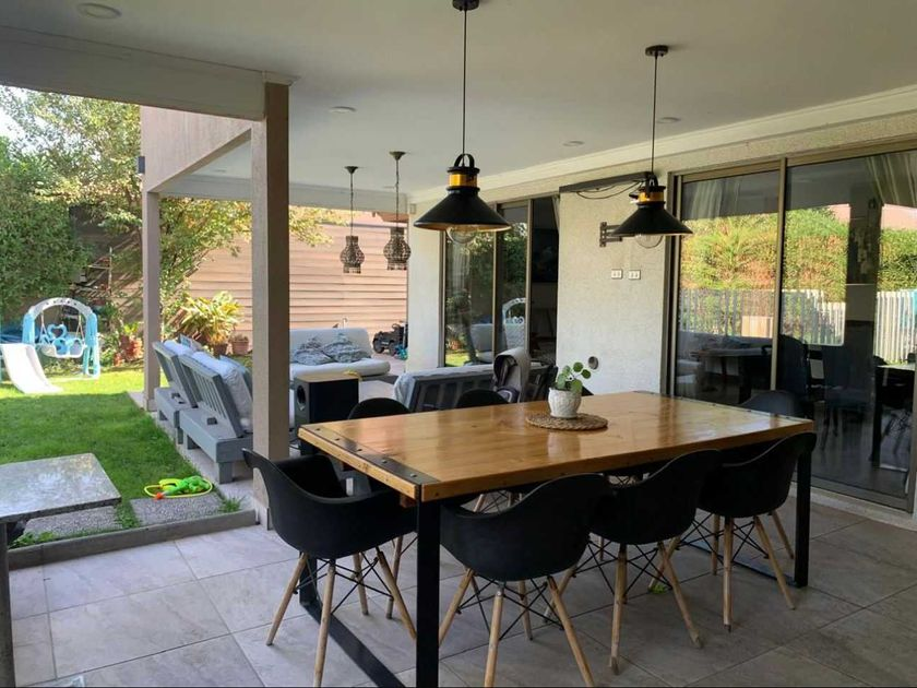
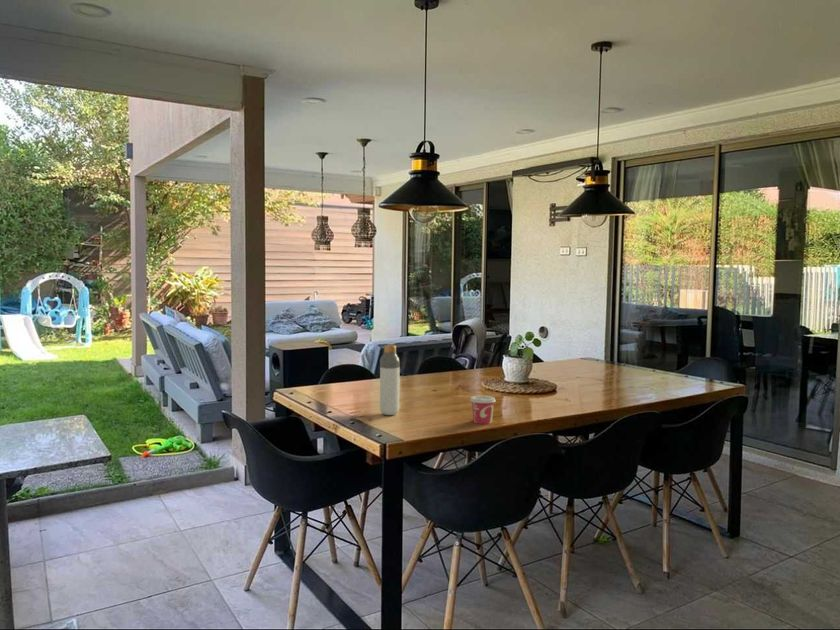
+ bottle [379,344,401,416]
+ cup [469,395,497,425]
